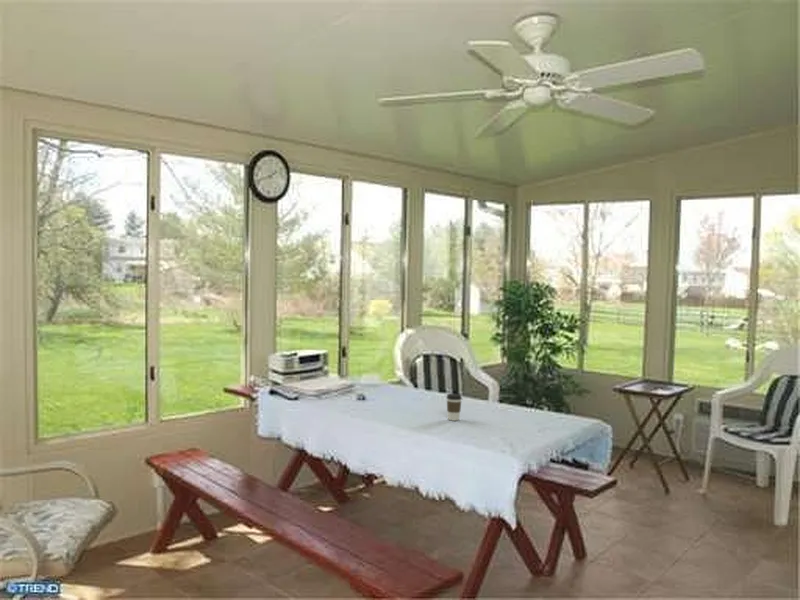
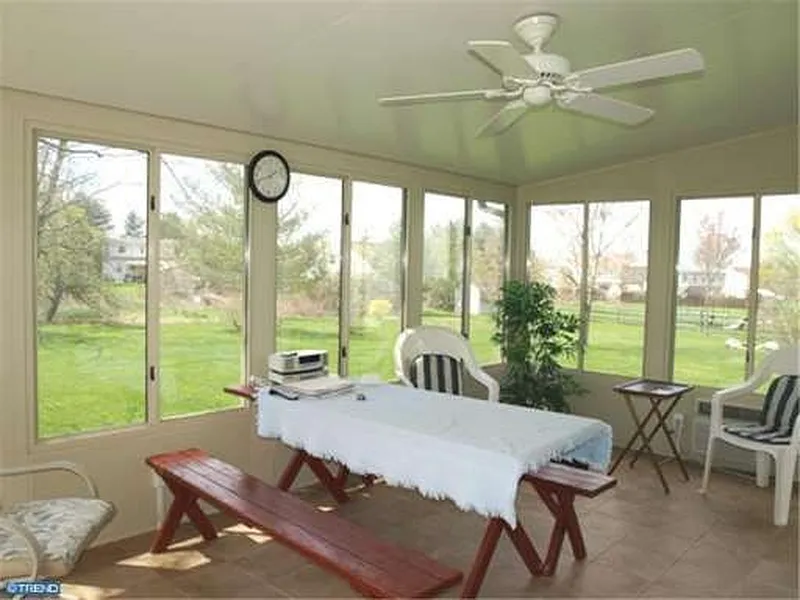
- coffee cup [445,393,463,422]
